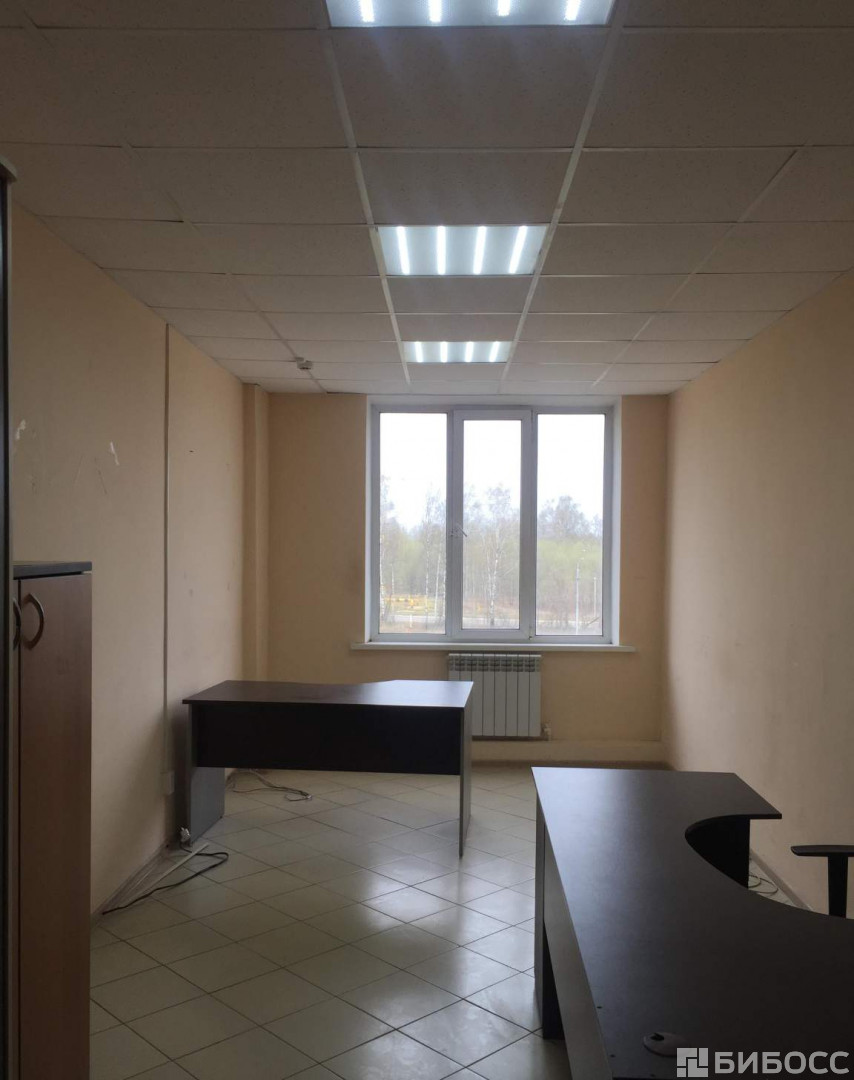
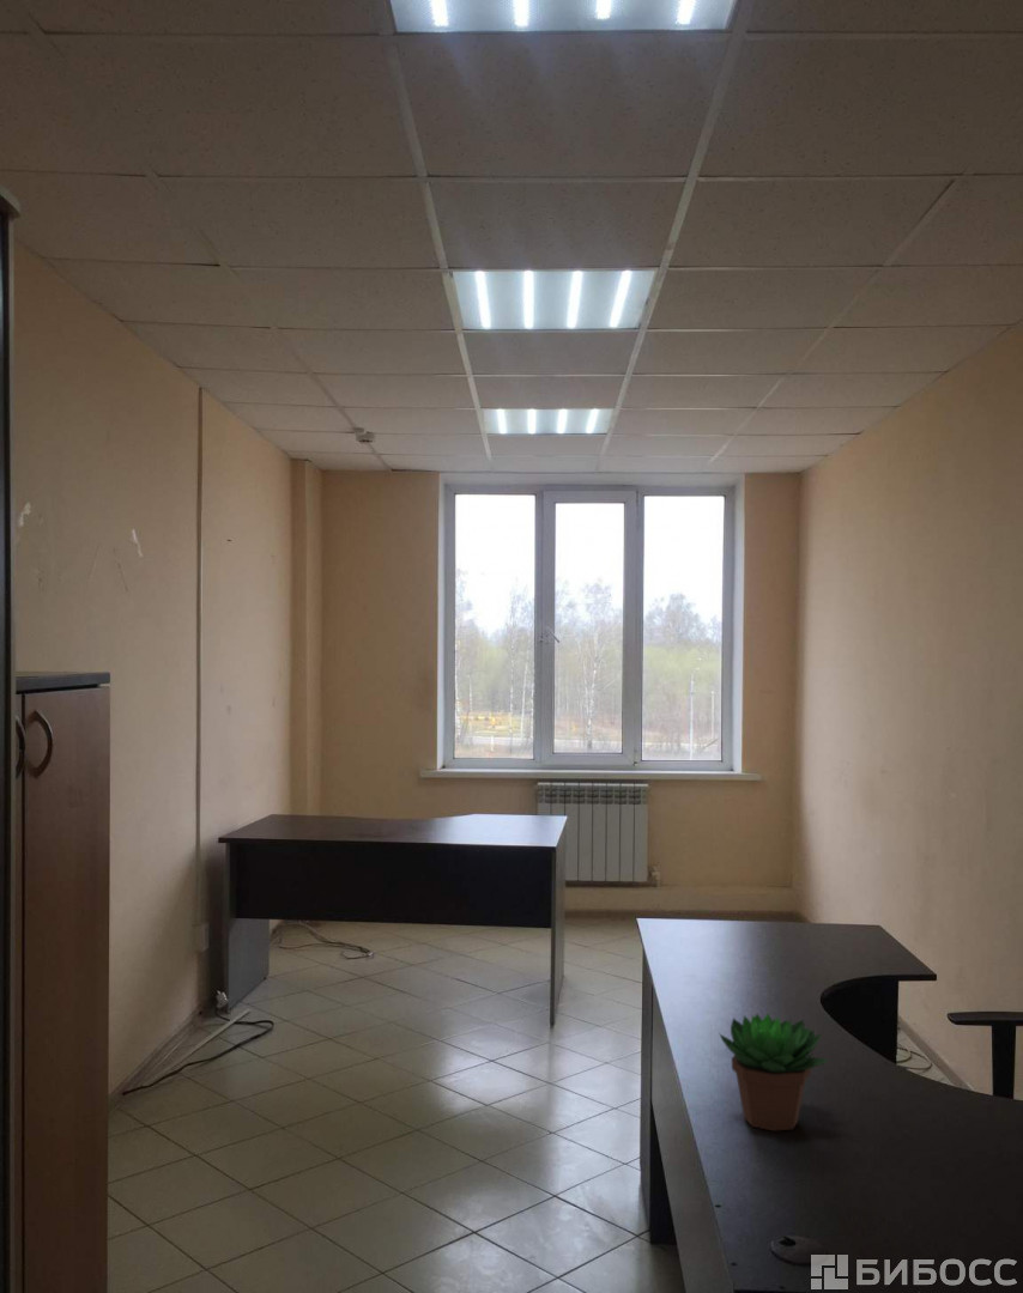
+ succulent plant [719,1012,831,1133]
